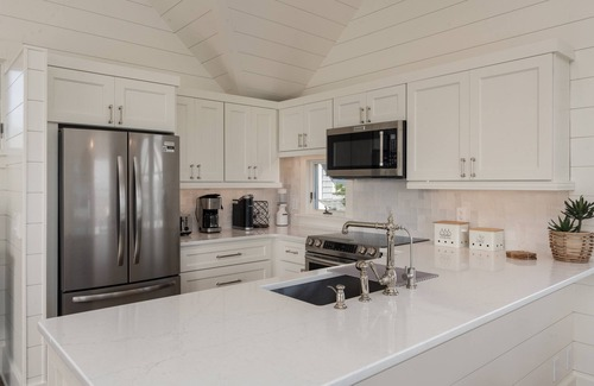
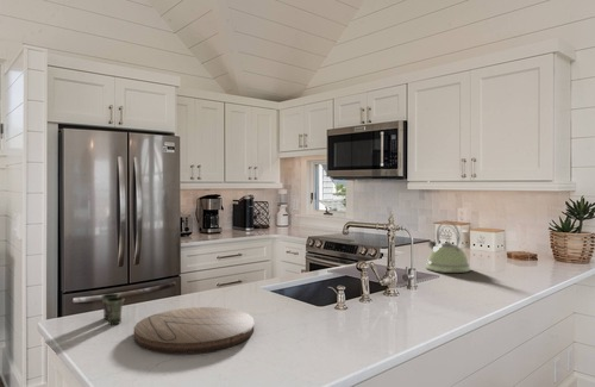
+ kettle [425,220,471,274]
+ cup [100,293,125,325]
+ cutting board [133,306,255,355]
